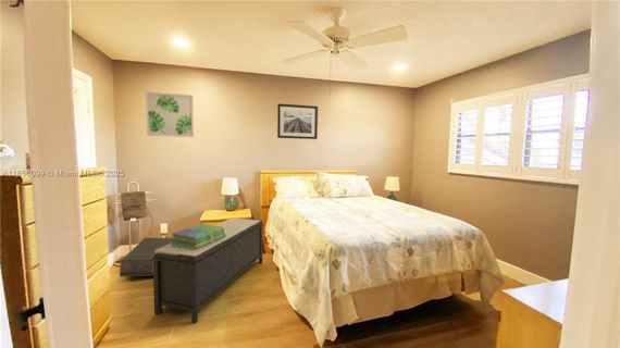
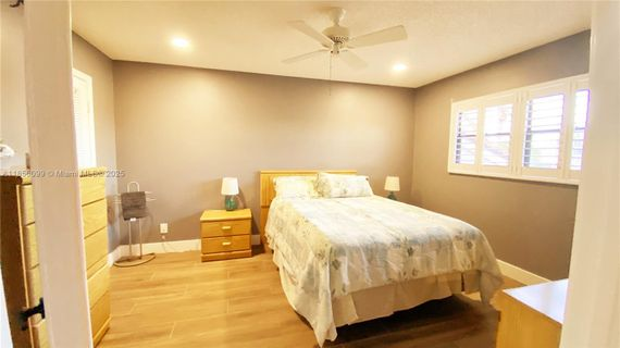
- wall art [276,103,319,140]
- bench [151,217,264,324]
- stack of books [170,223,226,250]
- wall art [145,91,195,138]
- ottoman [119,237,173,277]
